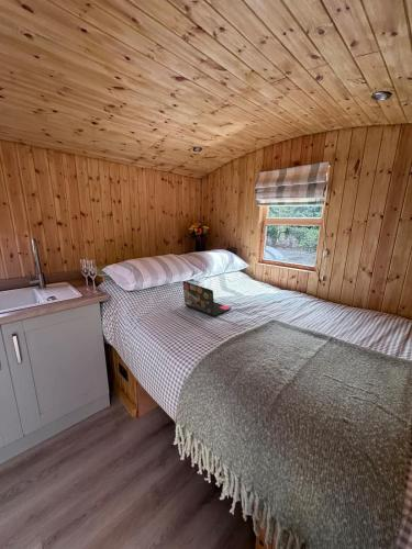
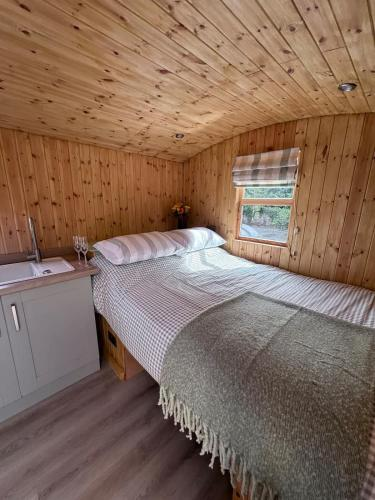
- laptop [181,280,232,317]
